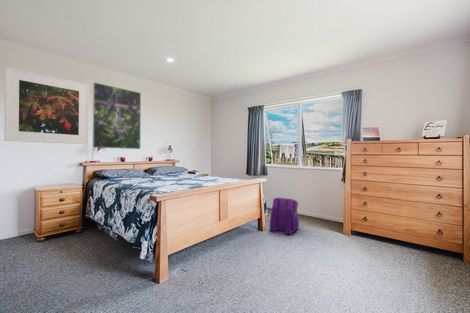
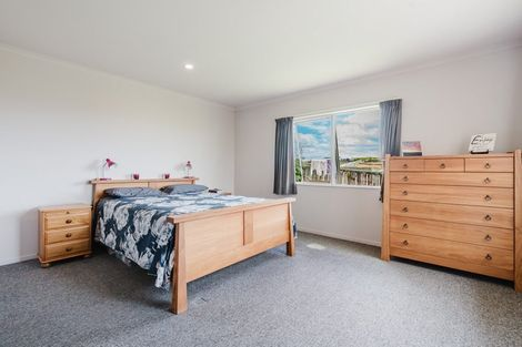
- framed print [3,66,90,145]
- backpack [269,197,300,235]
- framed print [91,81,142,150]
